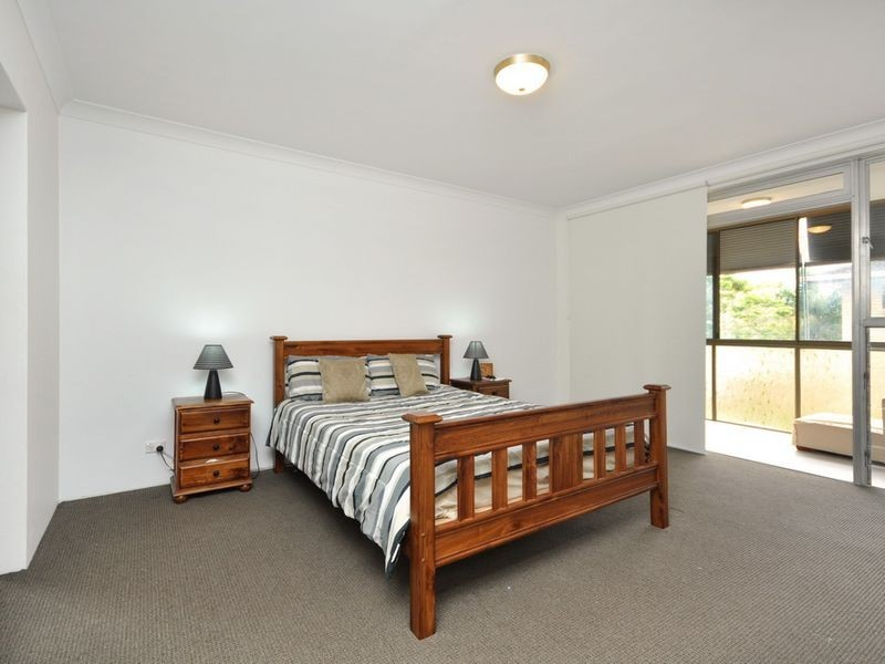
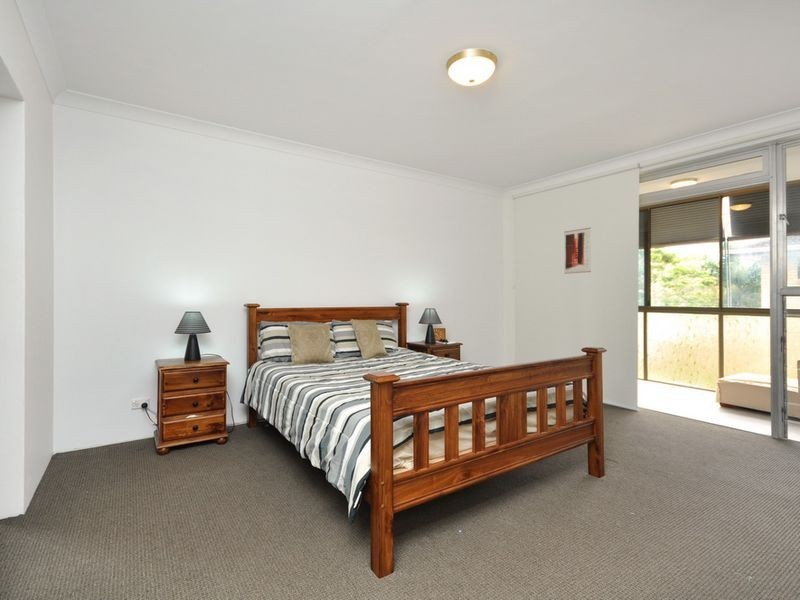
+ wall art [563,227,592,275]
